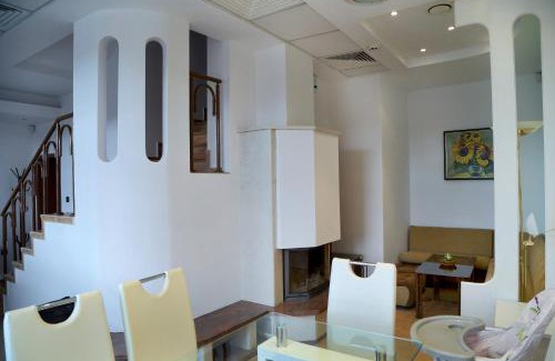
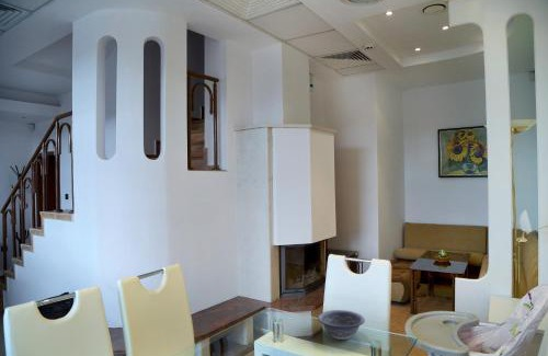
+ decorative bowl [317,309,366,341]
